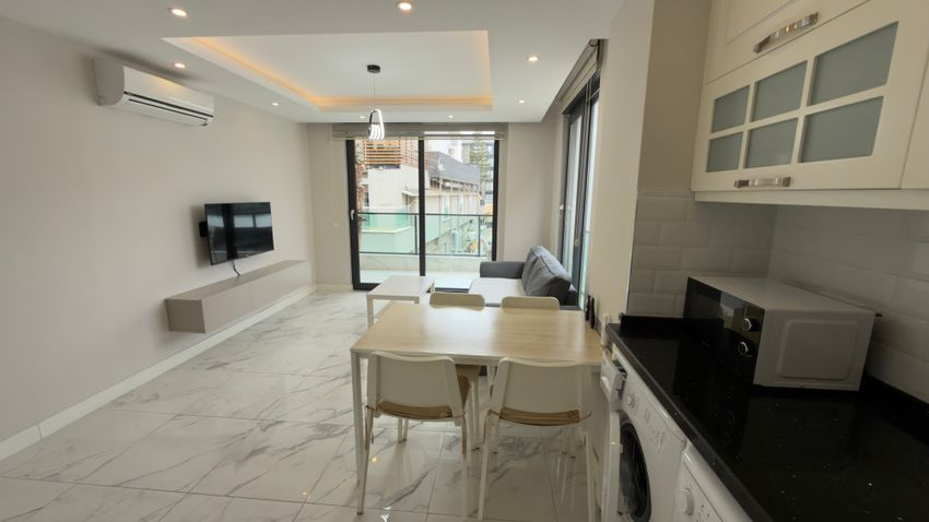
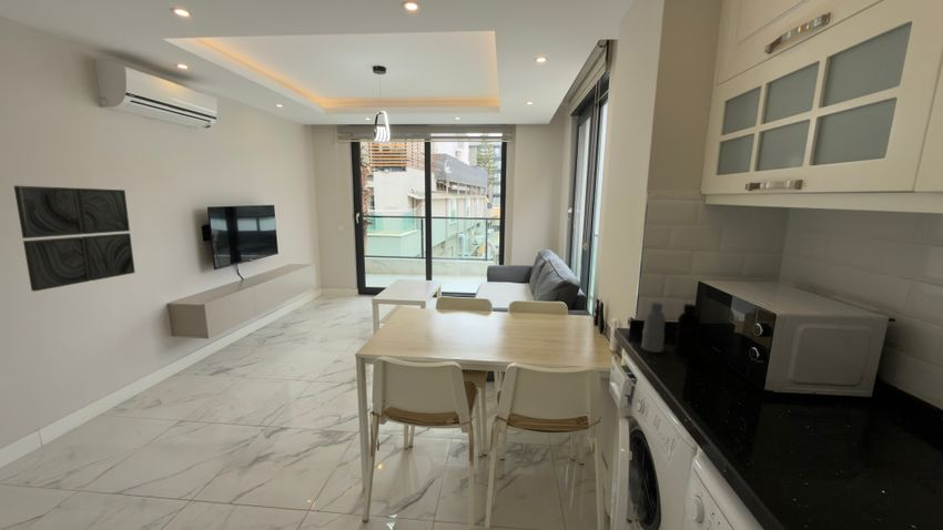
+ bottle [640,300,701,356]
+ wall art [13,185,136,292]
